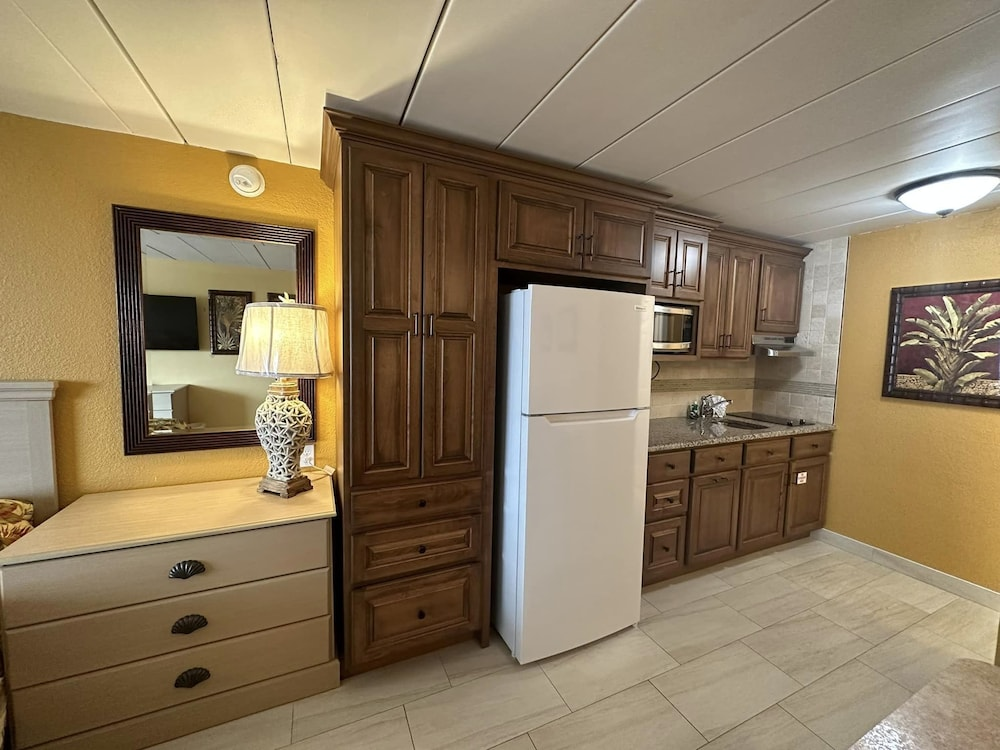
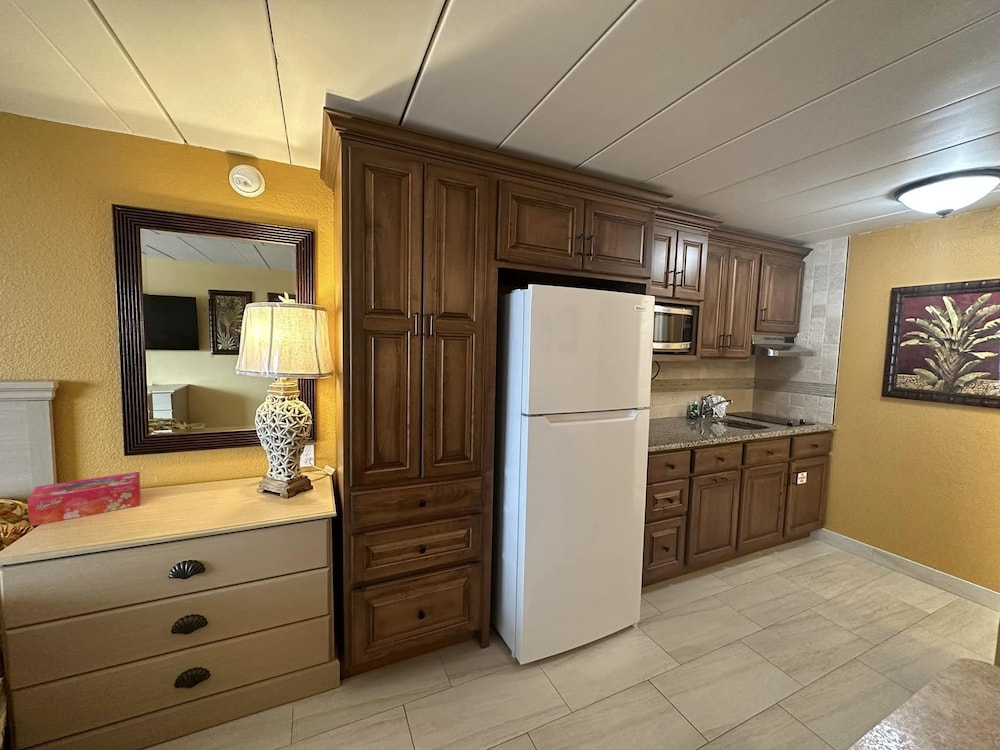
+ tissue box [26,471,141,527]
